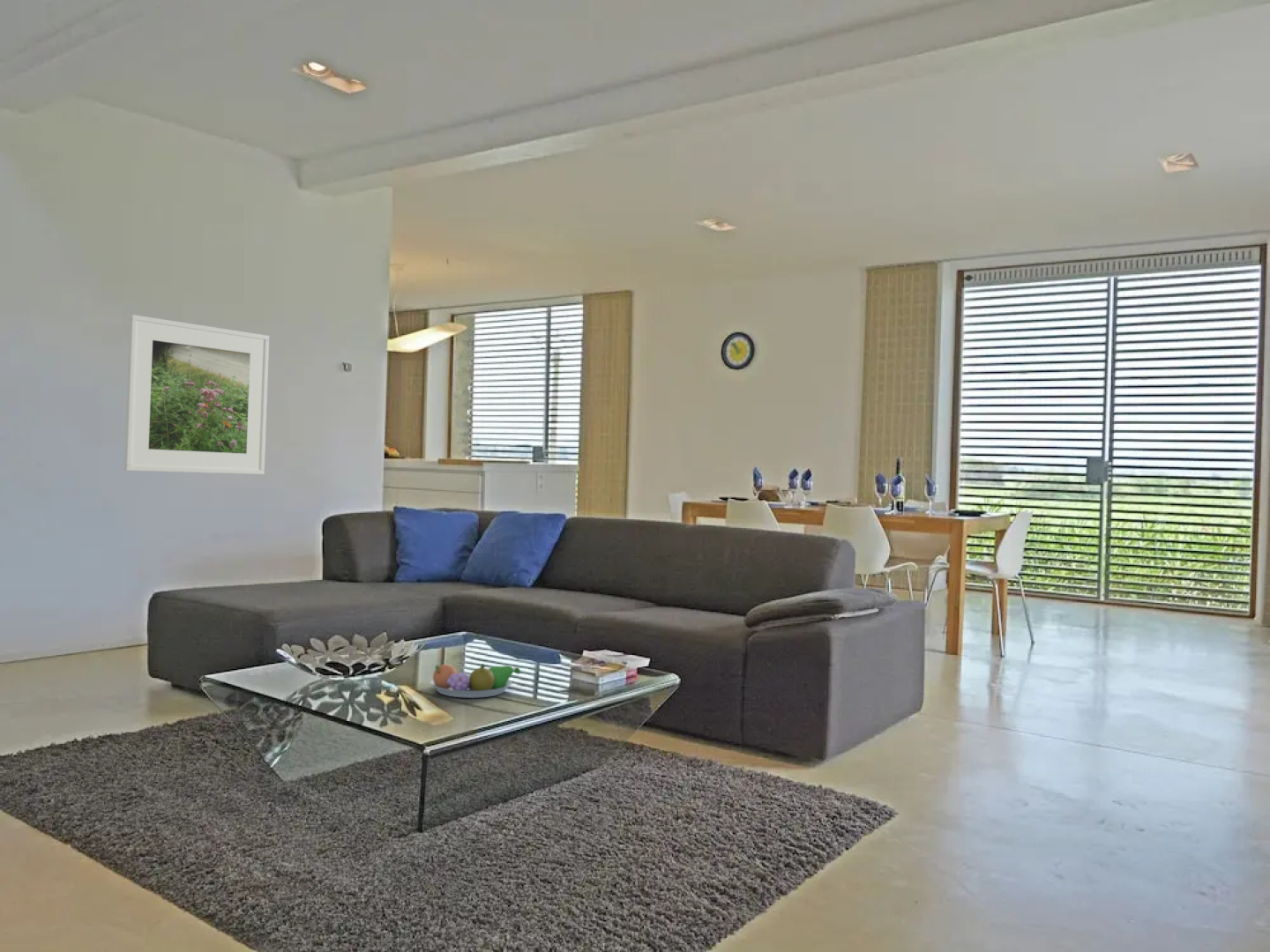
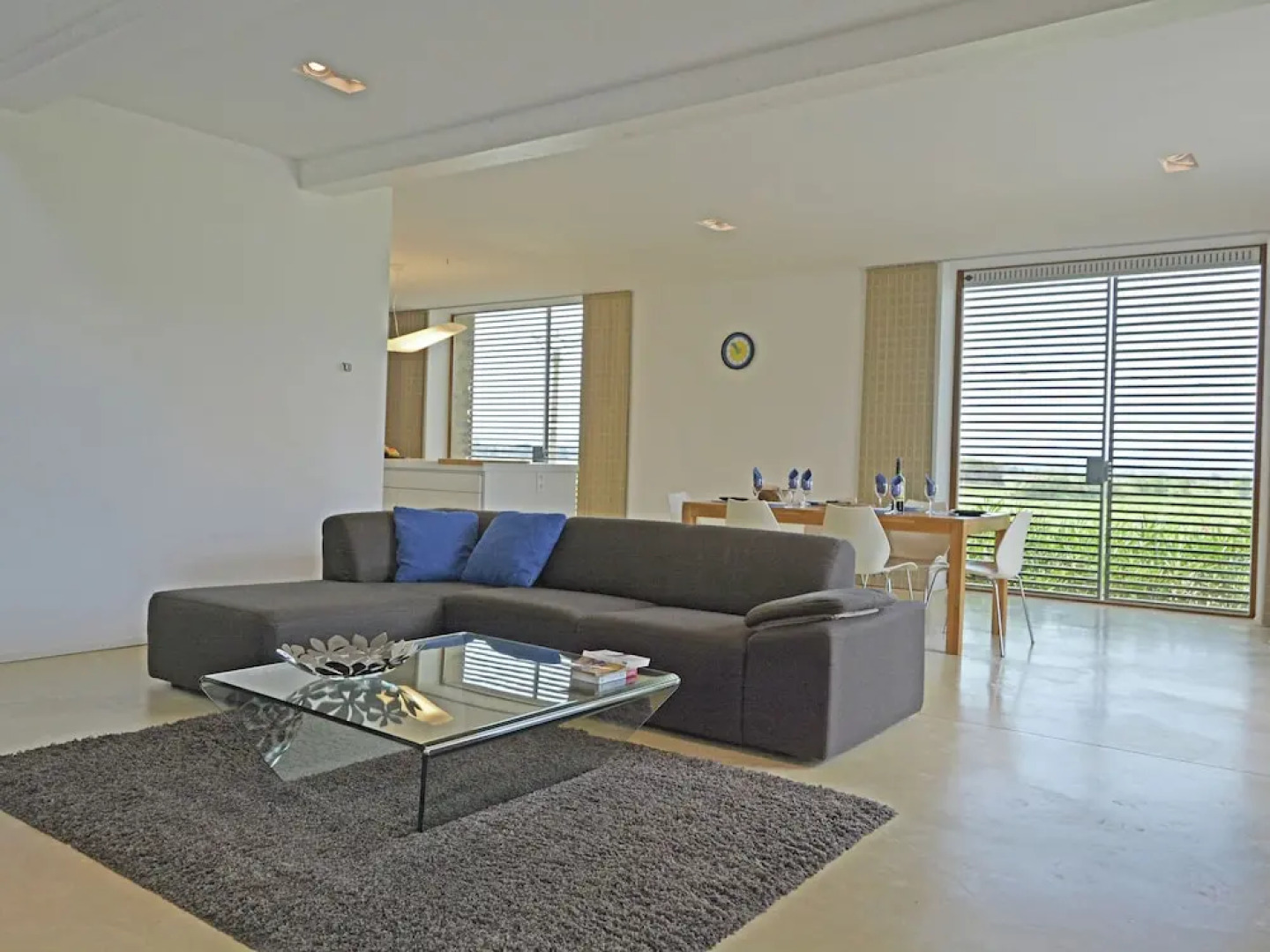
- fruit bowl [430,663,521,699]
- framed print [123,314,270,475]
